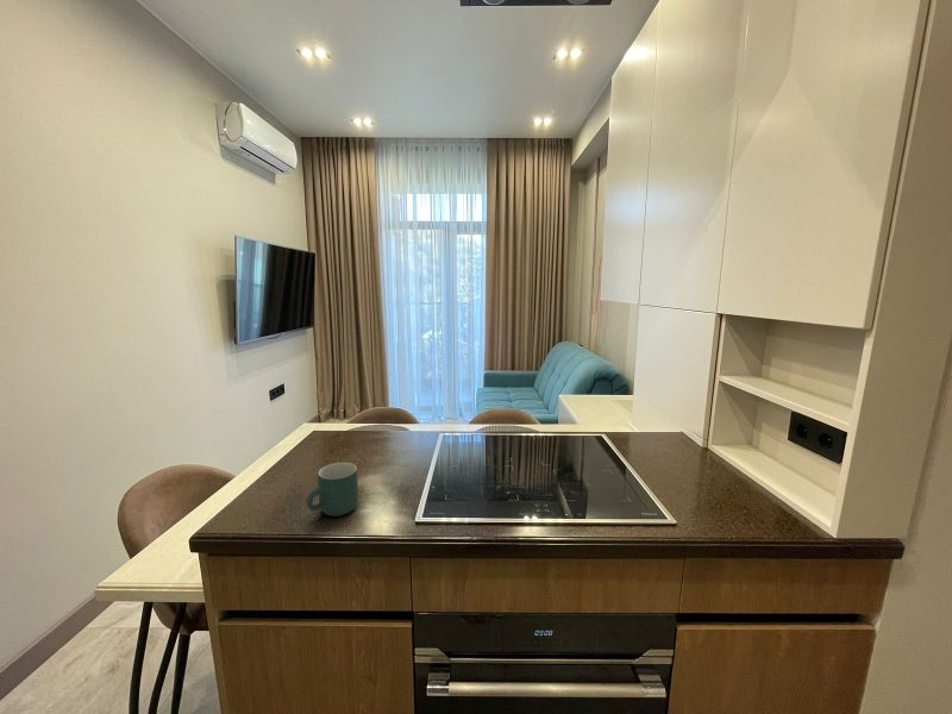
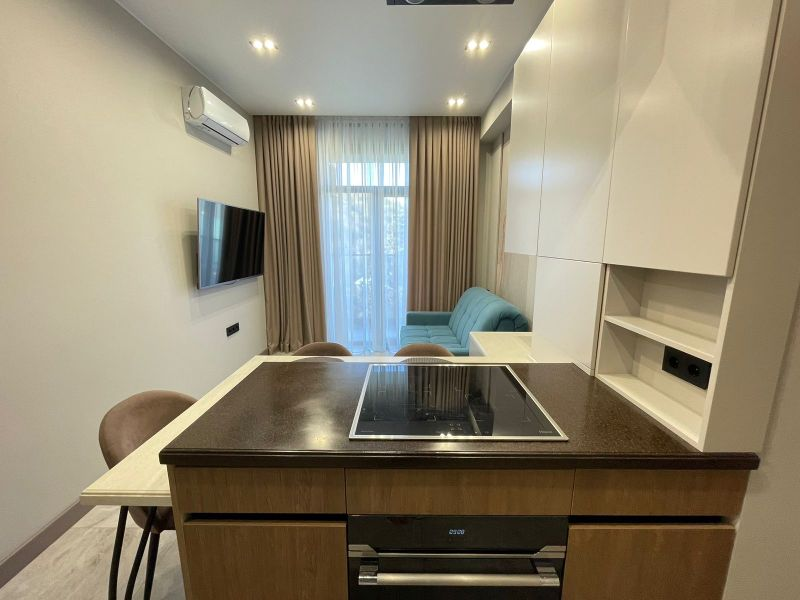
- mug [306,462,359,518]
